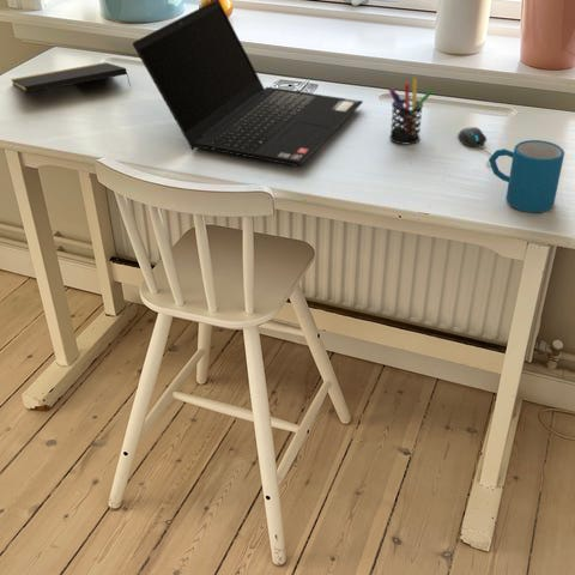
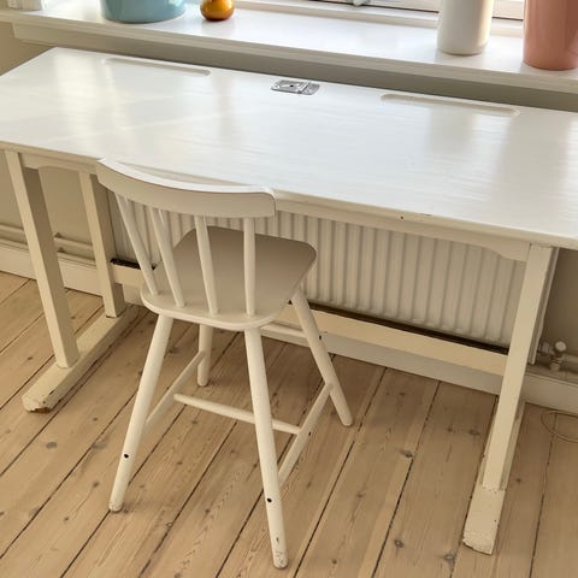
- pen holder [388,77,434,145]
- notepad [10,61,133,95]
- laptop computer [132,0,364,168]
- mouse [456,126,492,169]
- mug [488,139,565,213]
